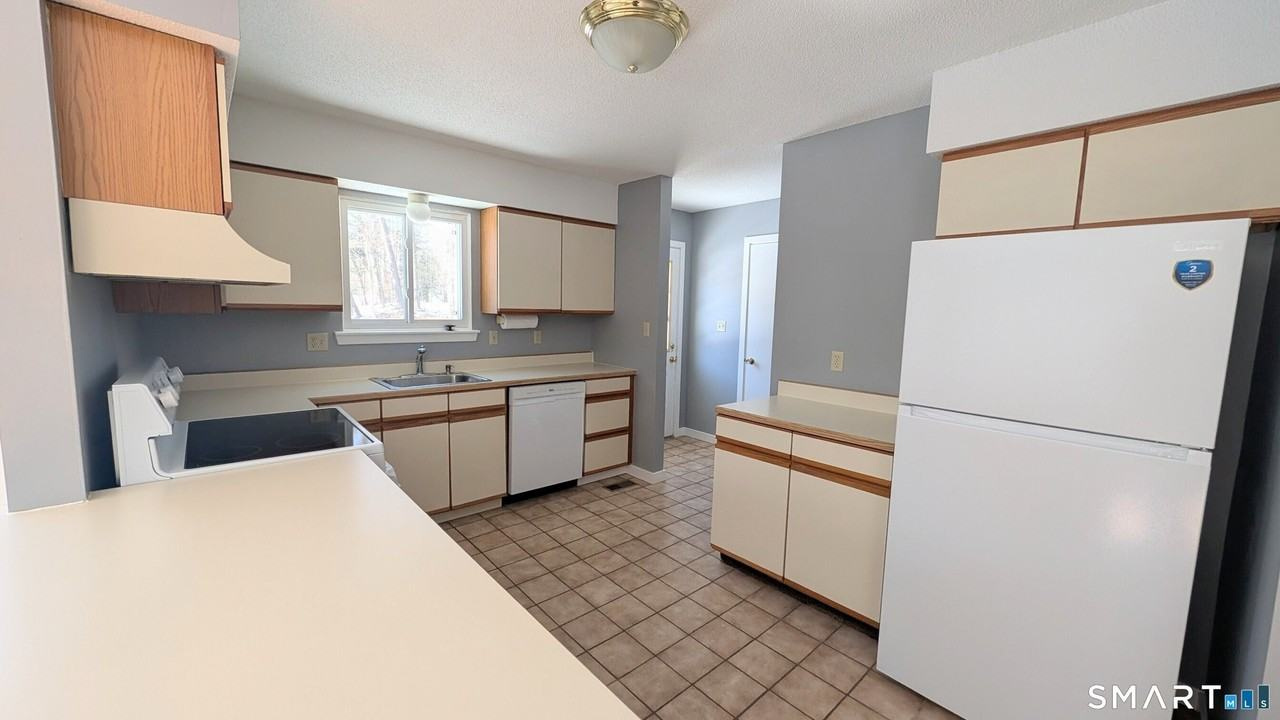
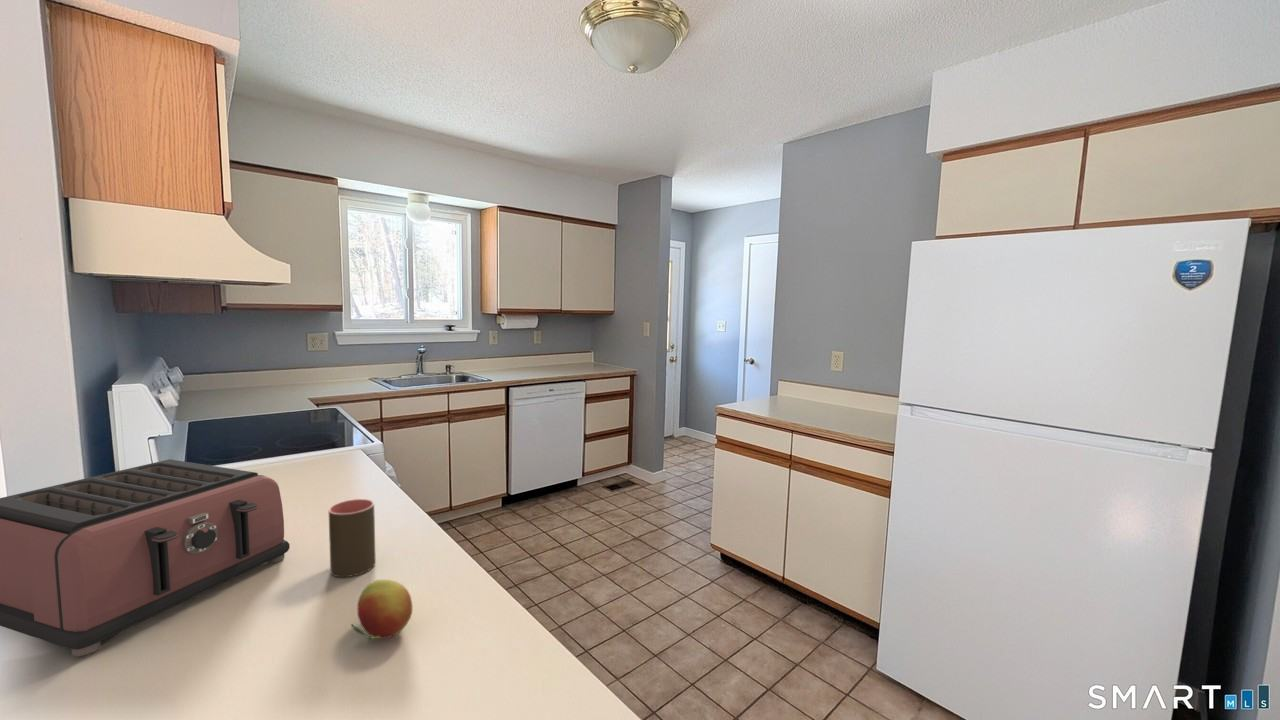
+ cup [328,498,377,578]
+ fruit [350,578,413,641]
+ toaster [0,458,291,657]
